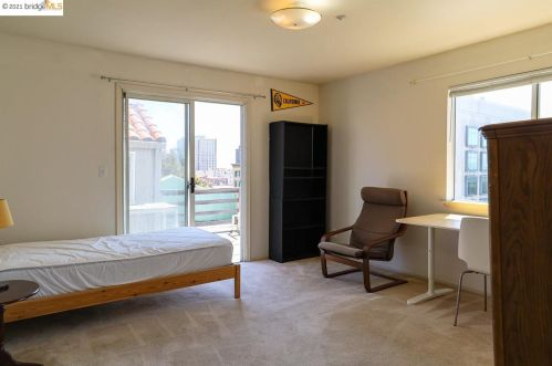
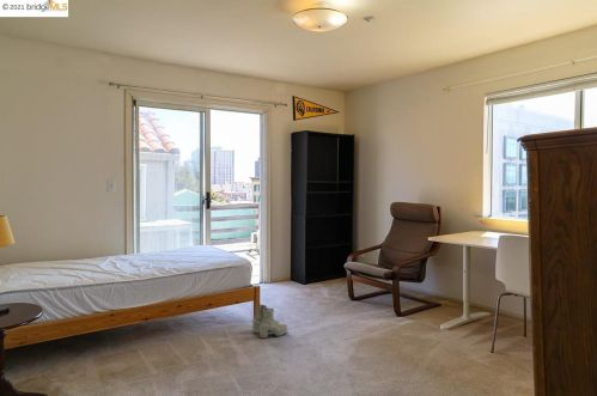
+ boots [251,304,288,340]
